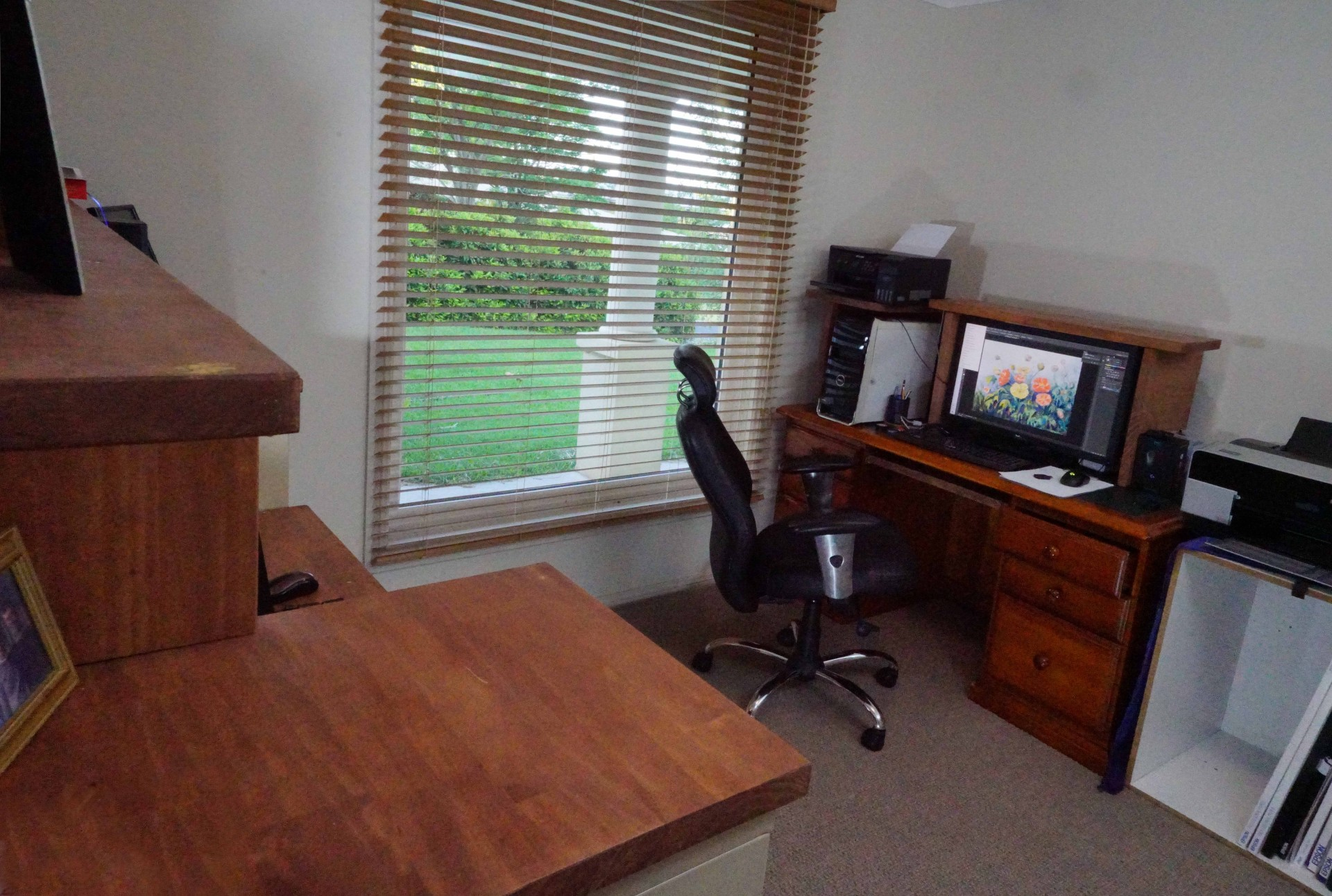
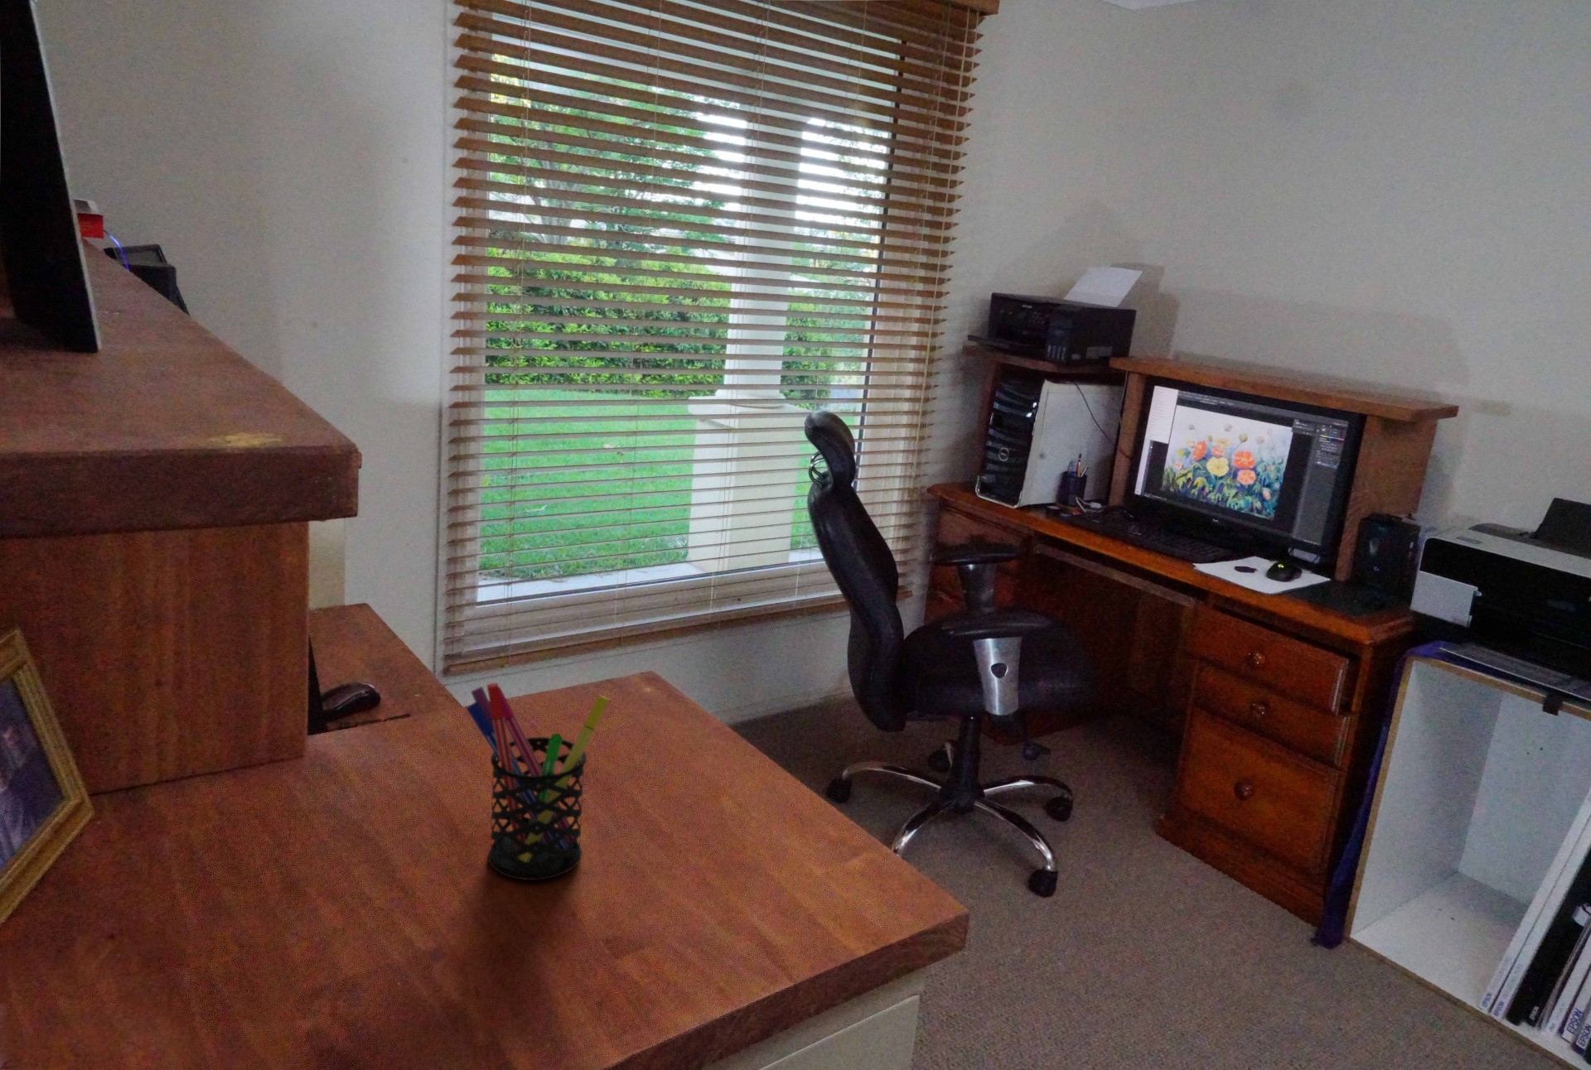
+ pen holder [466,682,610,881]
